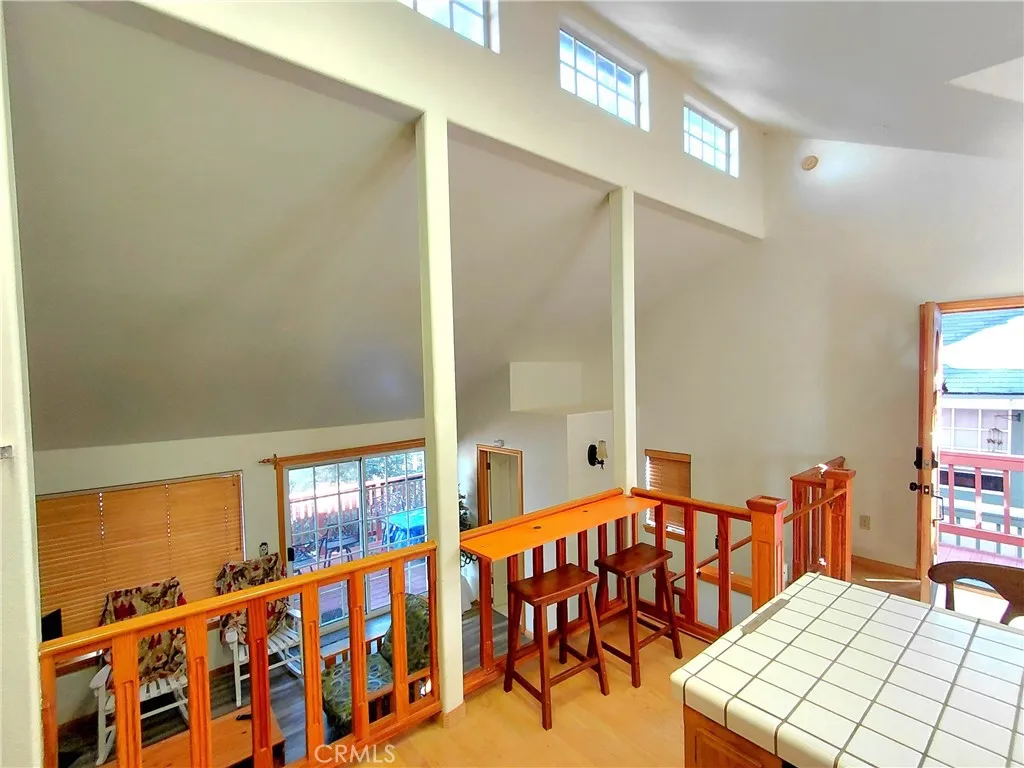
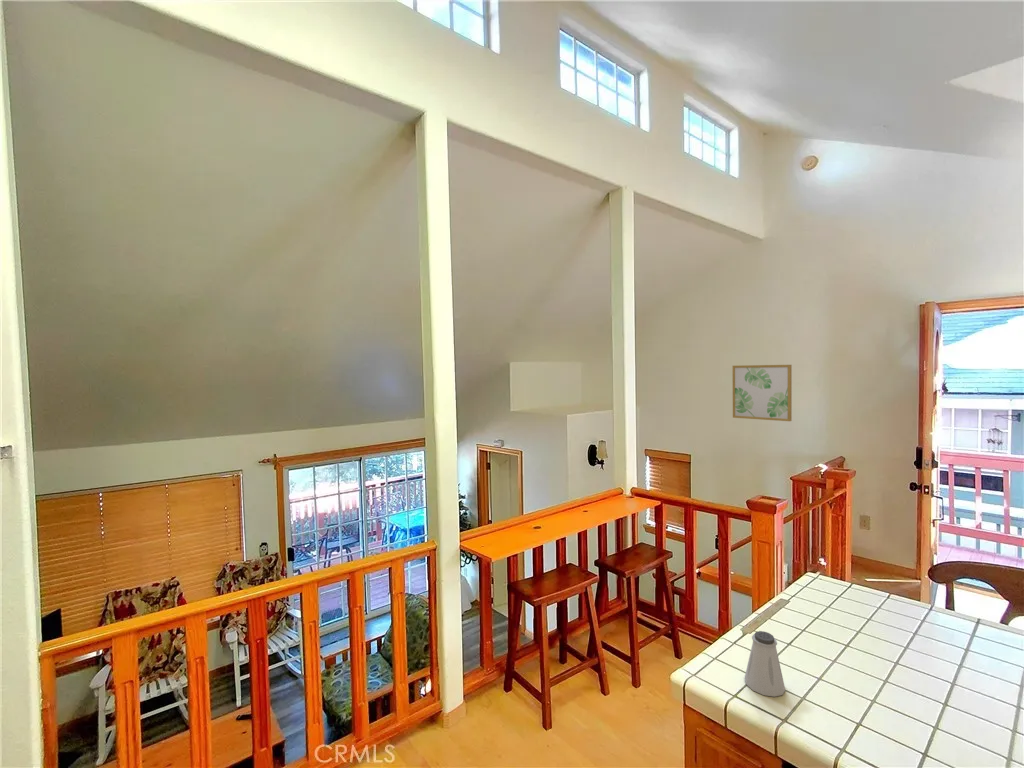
+ saltshaker [743,630,786,698]
+ wall art [732,364,793,422]
